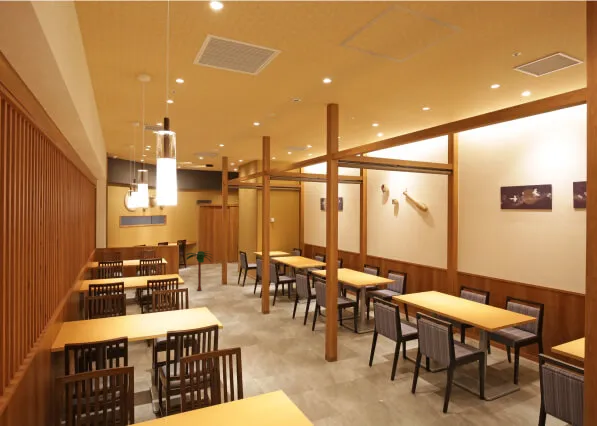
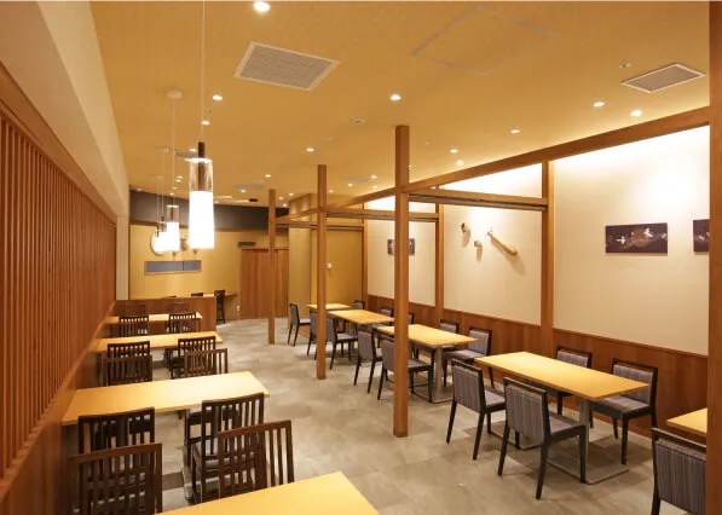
- palm tree [185,250,213,292]
